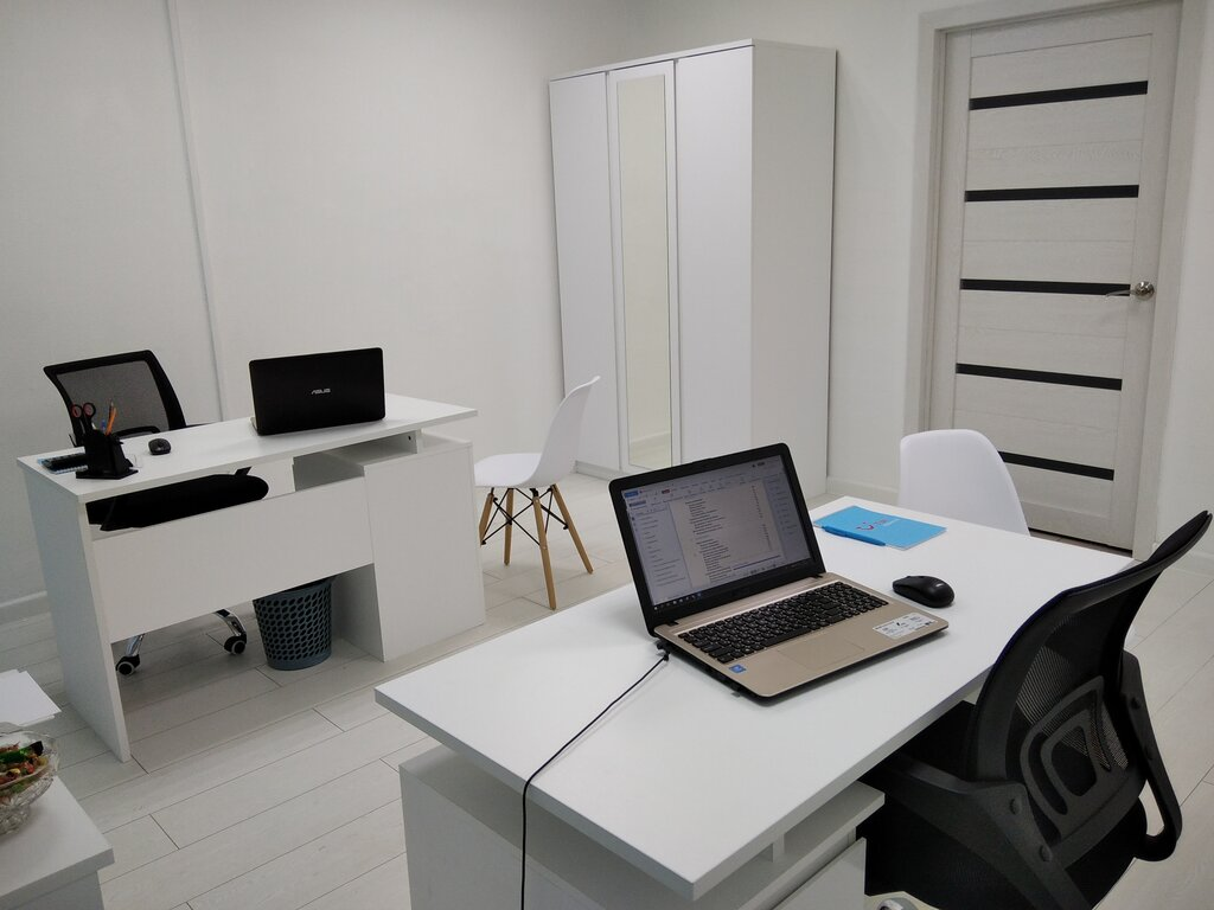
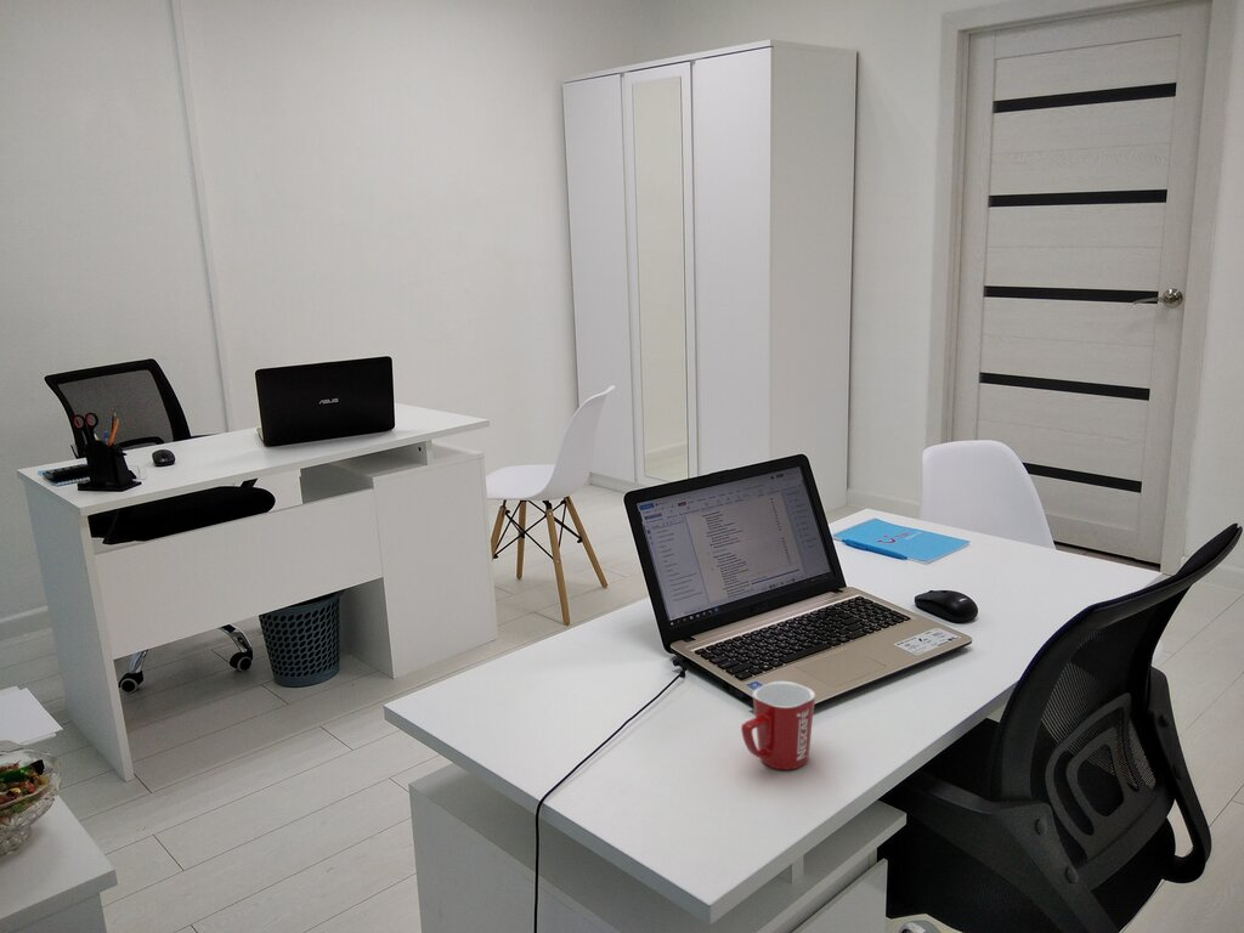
+ mug [740,680,816,771]
